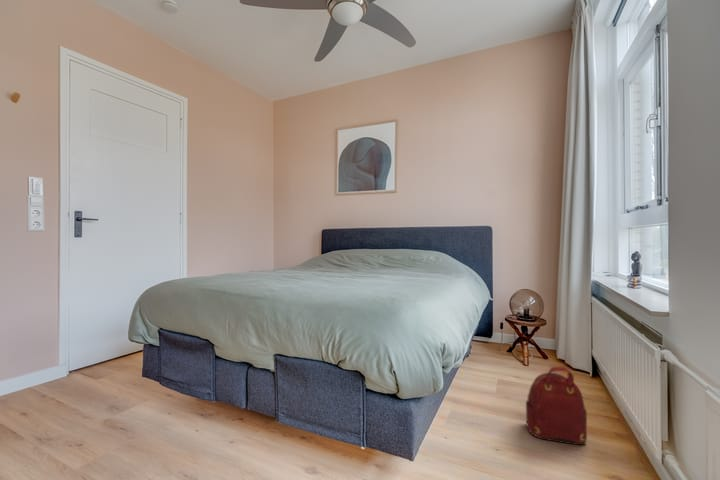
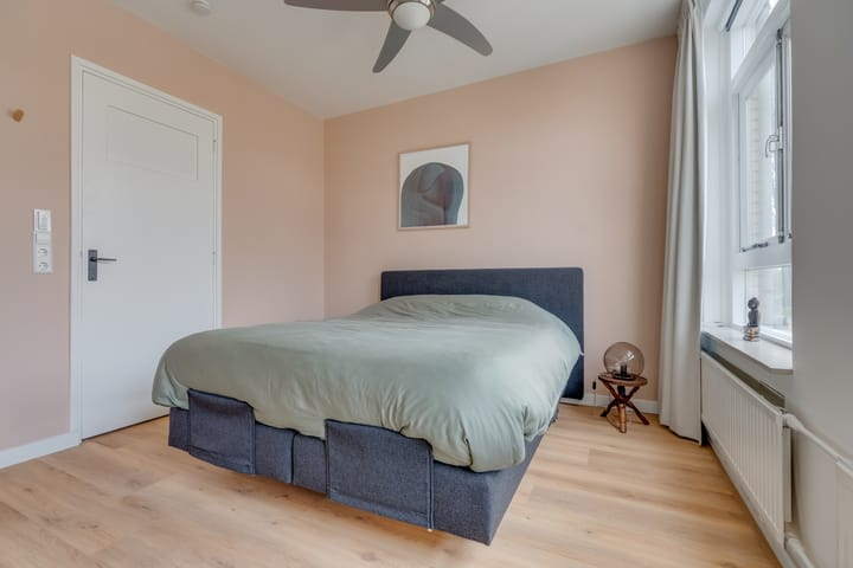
- backpack [525,366,589,446]
